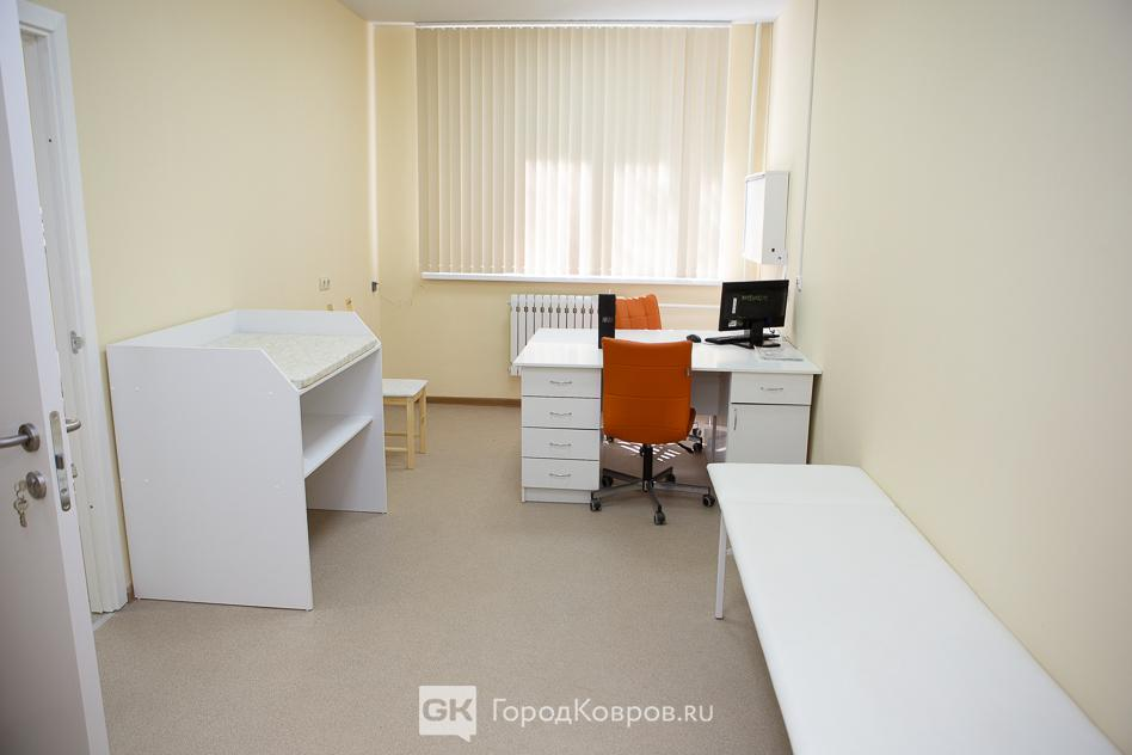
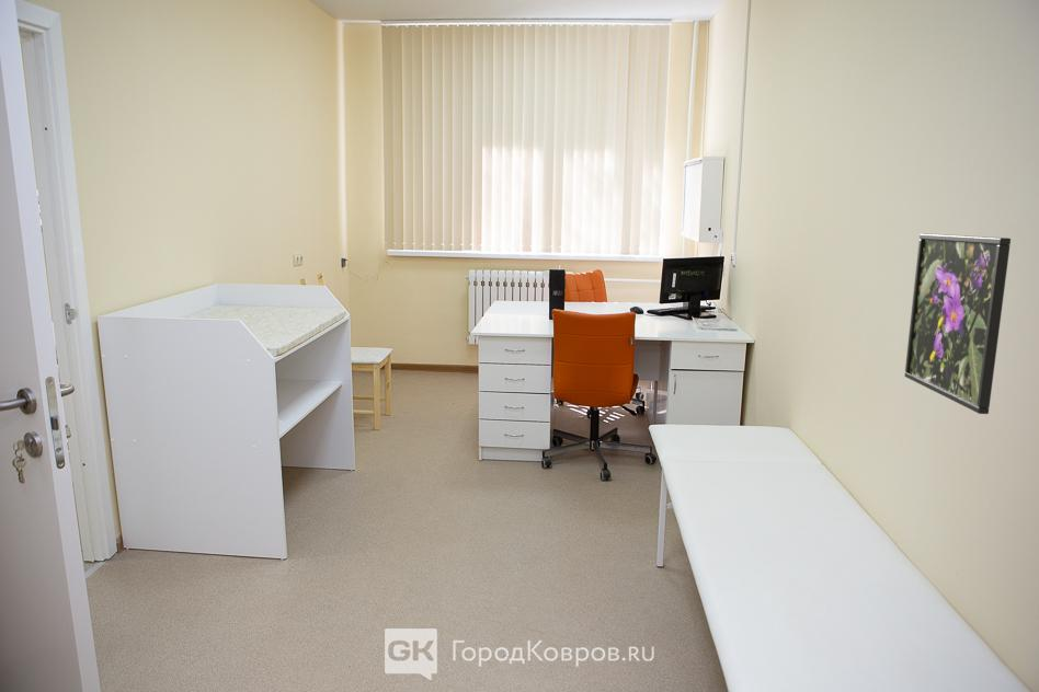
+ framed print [904,232,1012,415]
